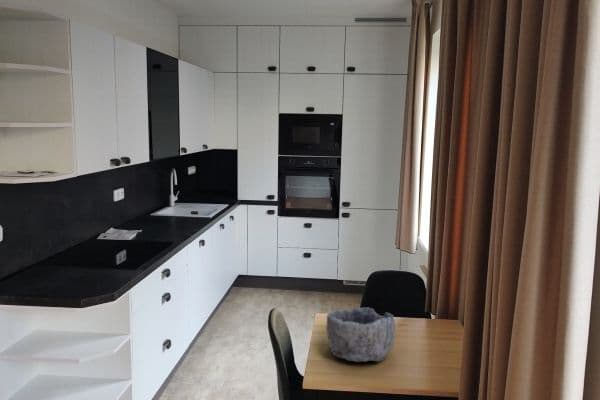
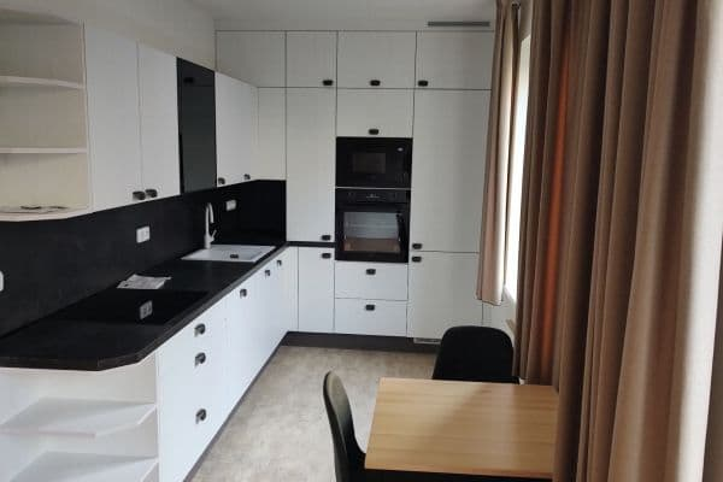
- bowl [325,307,396,363]
